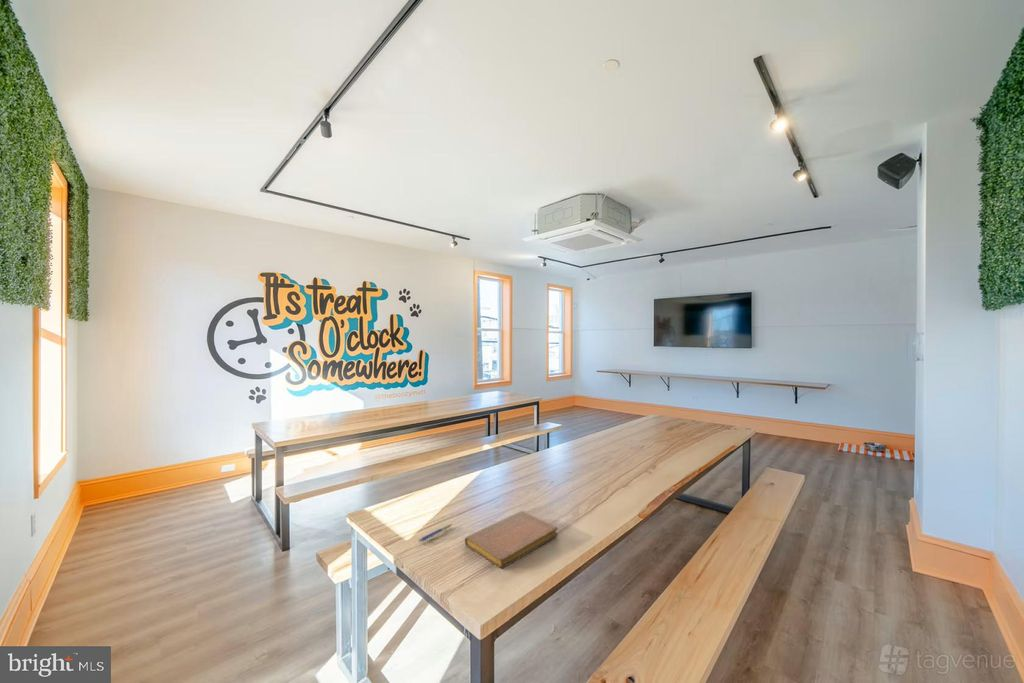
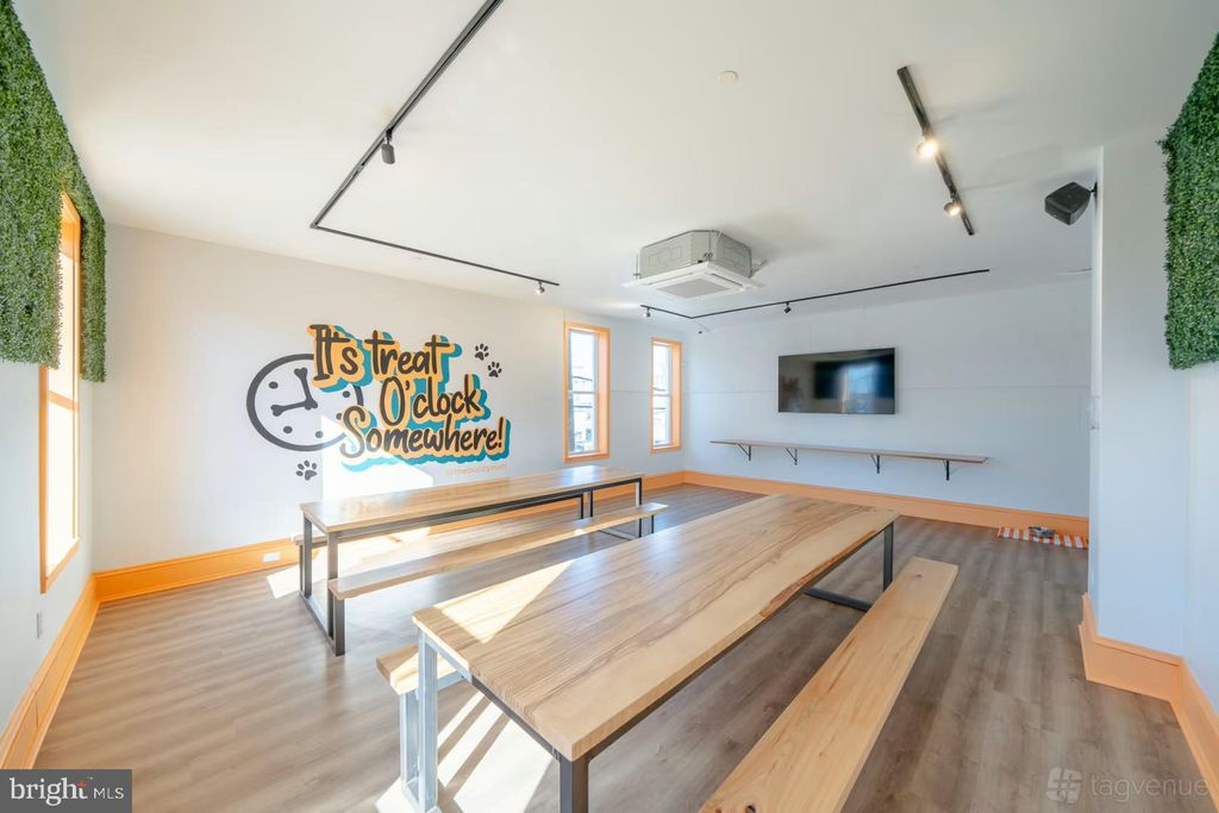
- notebook [464,510,559,569]
- pen [417,523,453,543]
